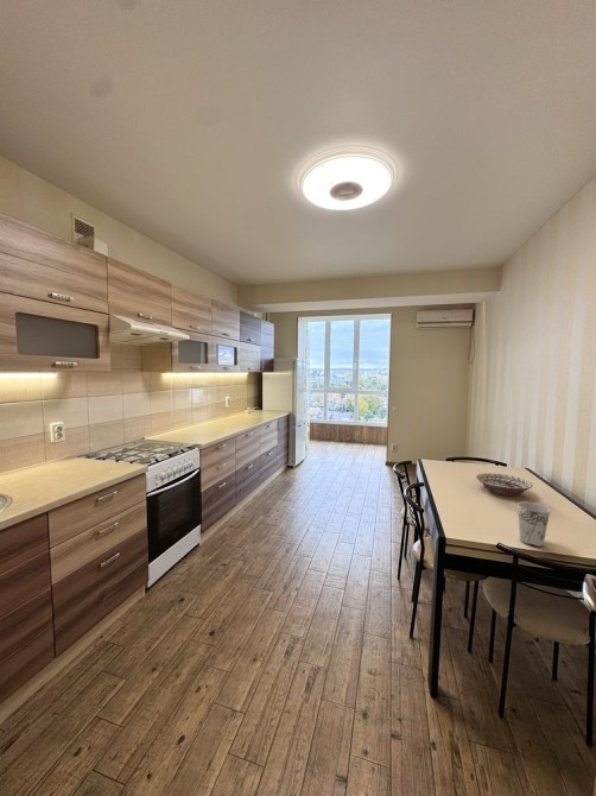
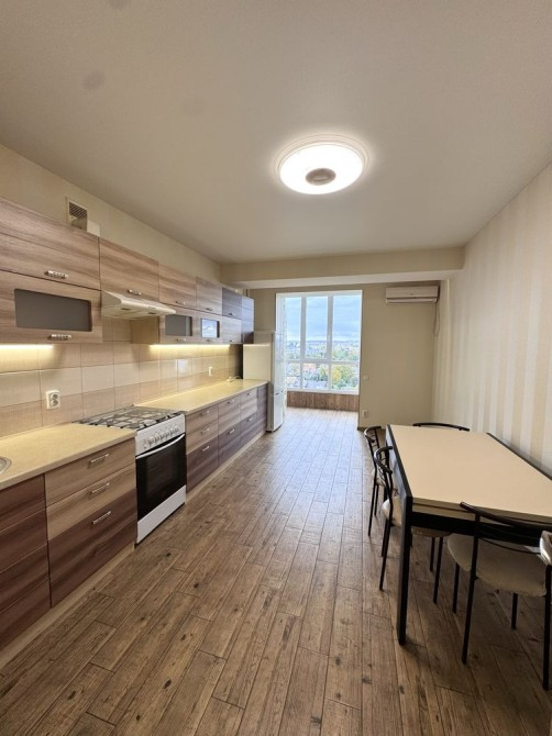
- cup [516,500,551,548]
- decorative bowl [475,473,533,497]
